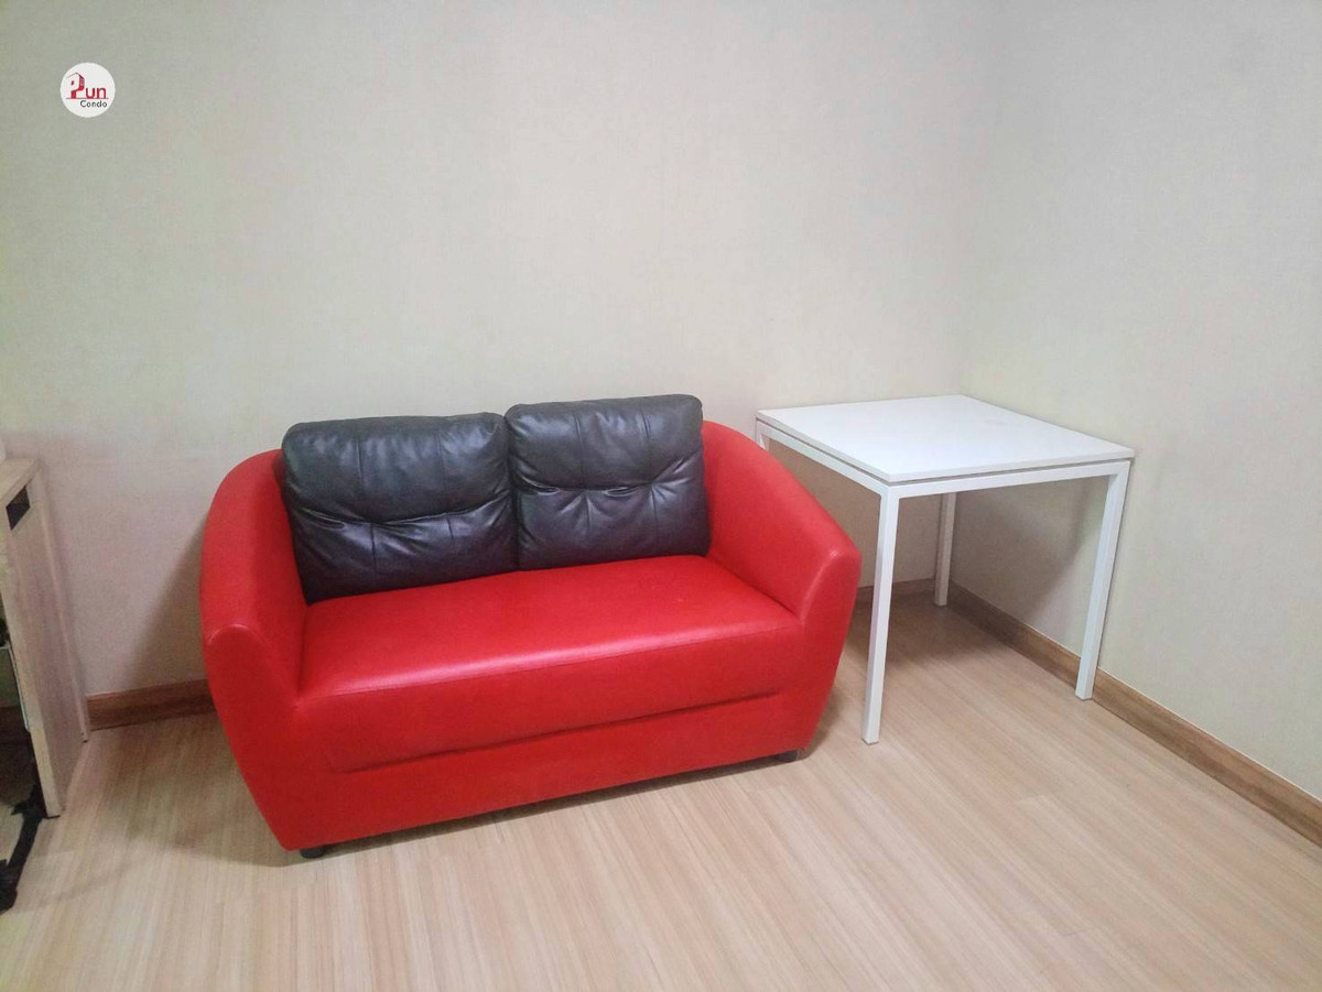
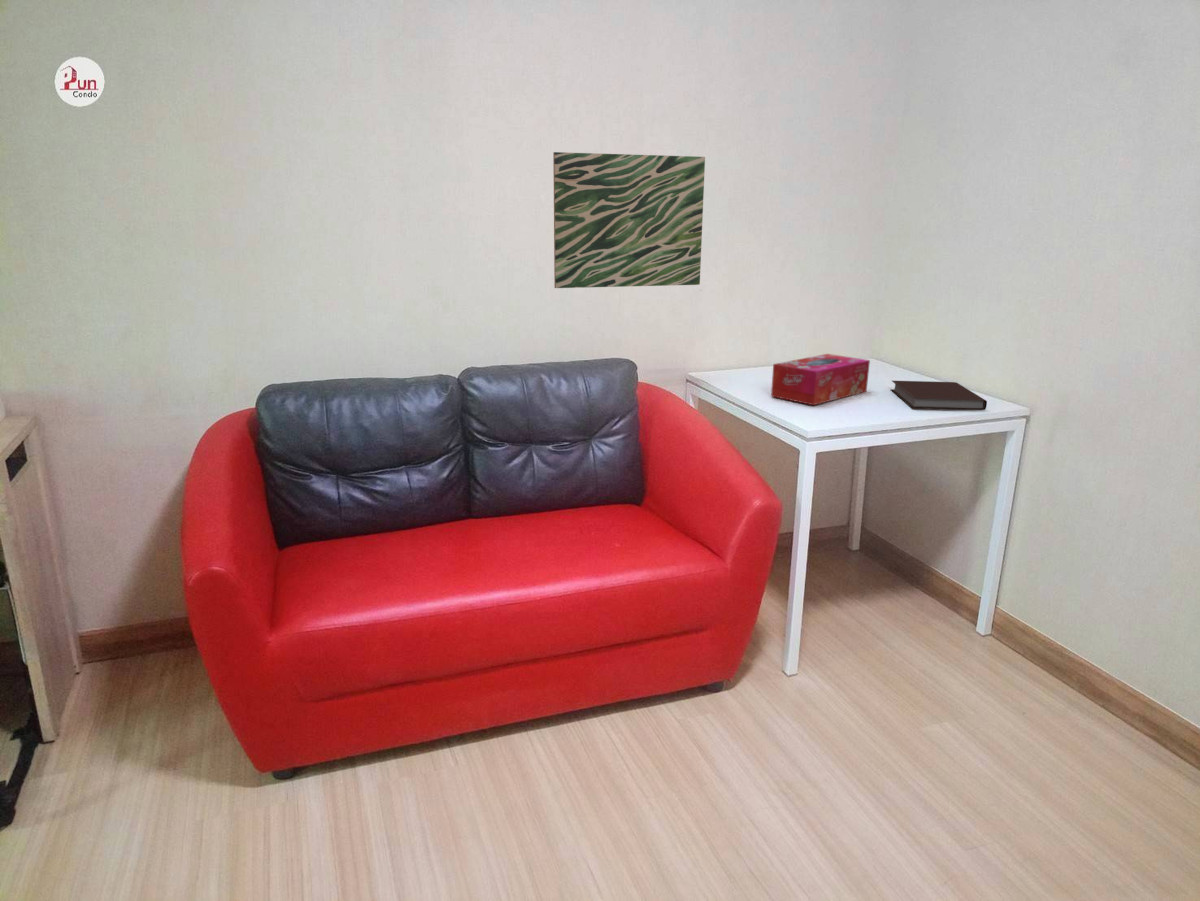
+ tissue box [770,353,871,406]
+ notebook [890,380,988,411]
+ wall art [552,151,706,289]
